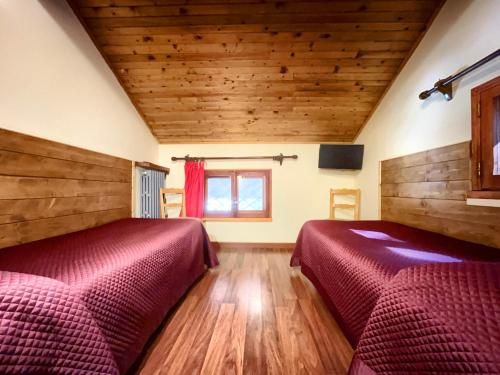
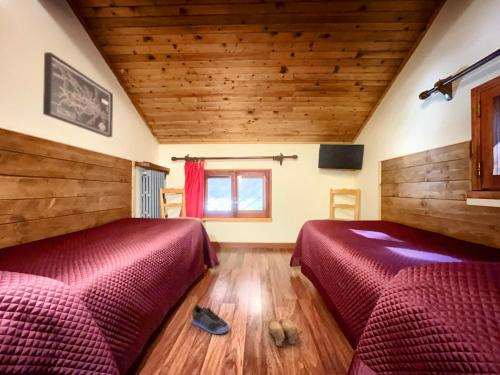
+ wall art [42,51,114,138]
+ sneaker [191,304,230,335]
+ slippers [268,318,298,348]
